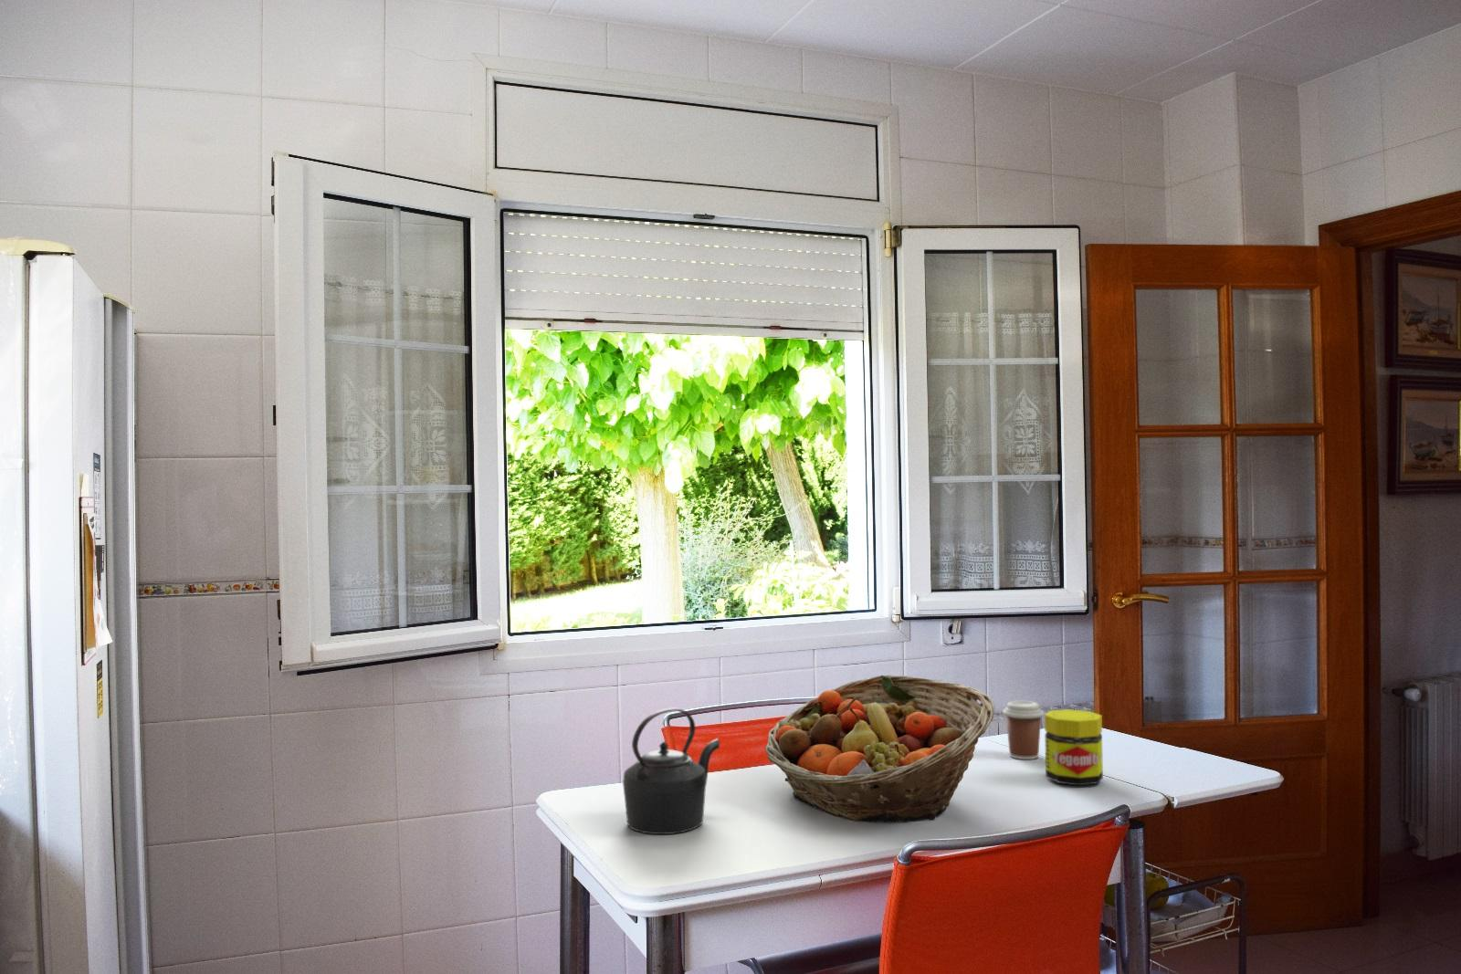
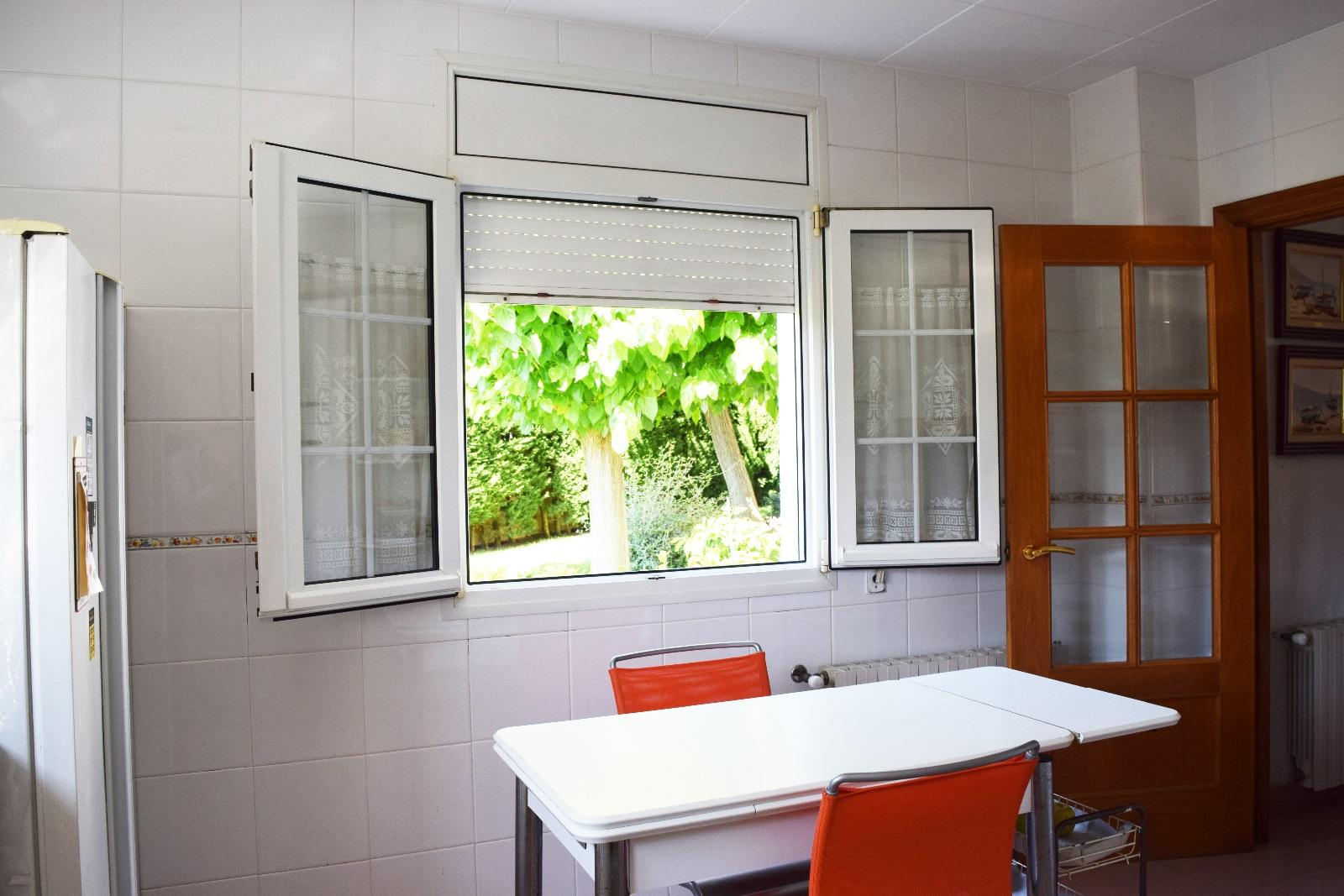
- jar [1044,709,1104,786]
- fruit basket [764,675,996,823]
- kettle [622,708,722,835]
- coffee cup [1001,700,1045,761]
